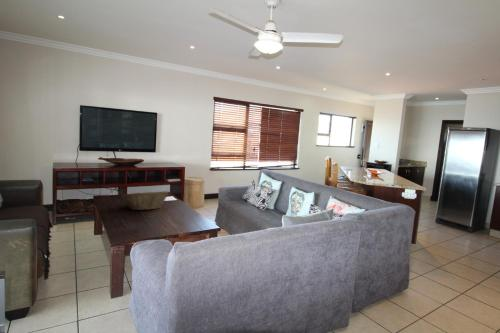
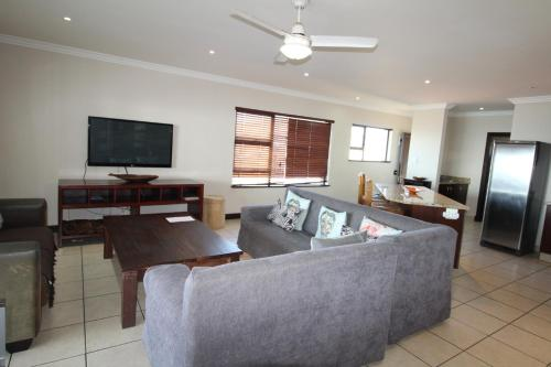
- fruit basket [120,189,170,211]
